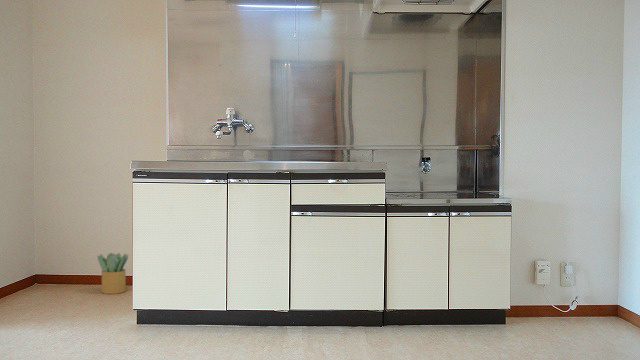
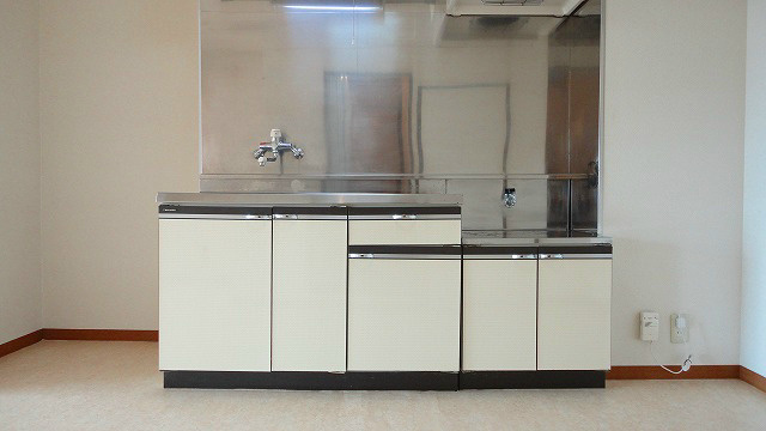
- potted plant [96,252,129,295]
